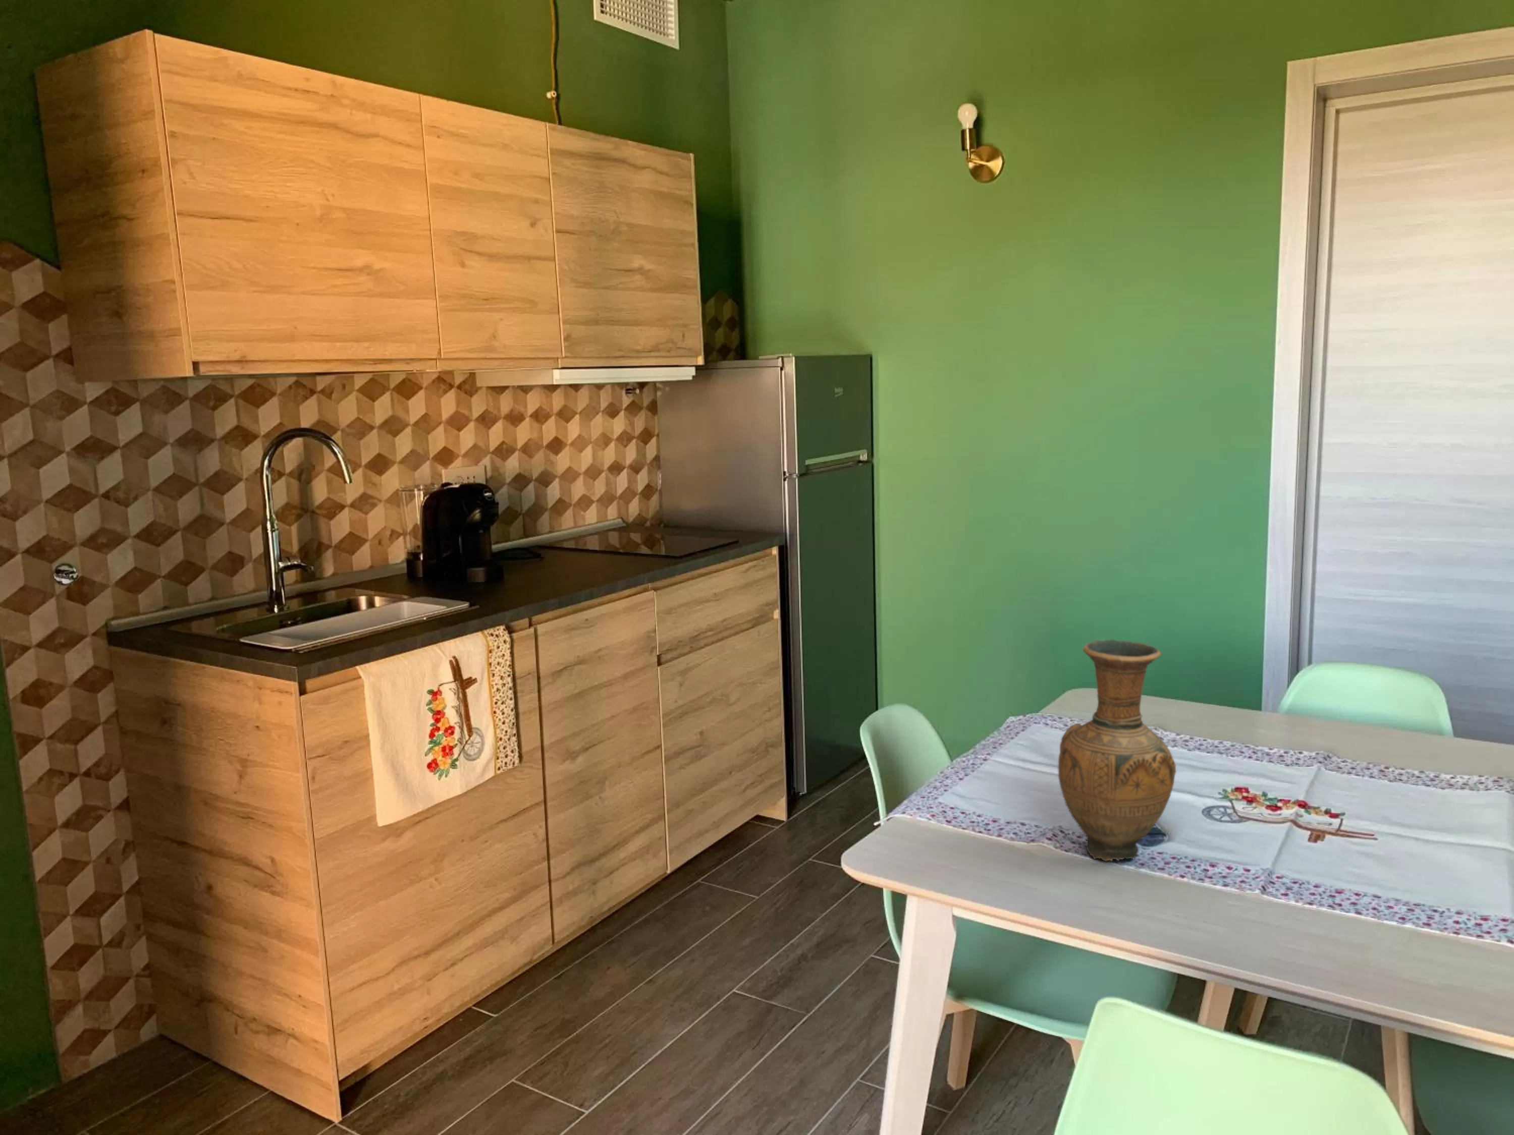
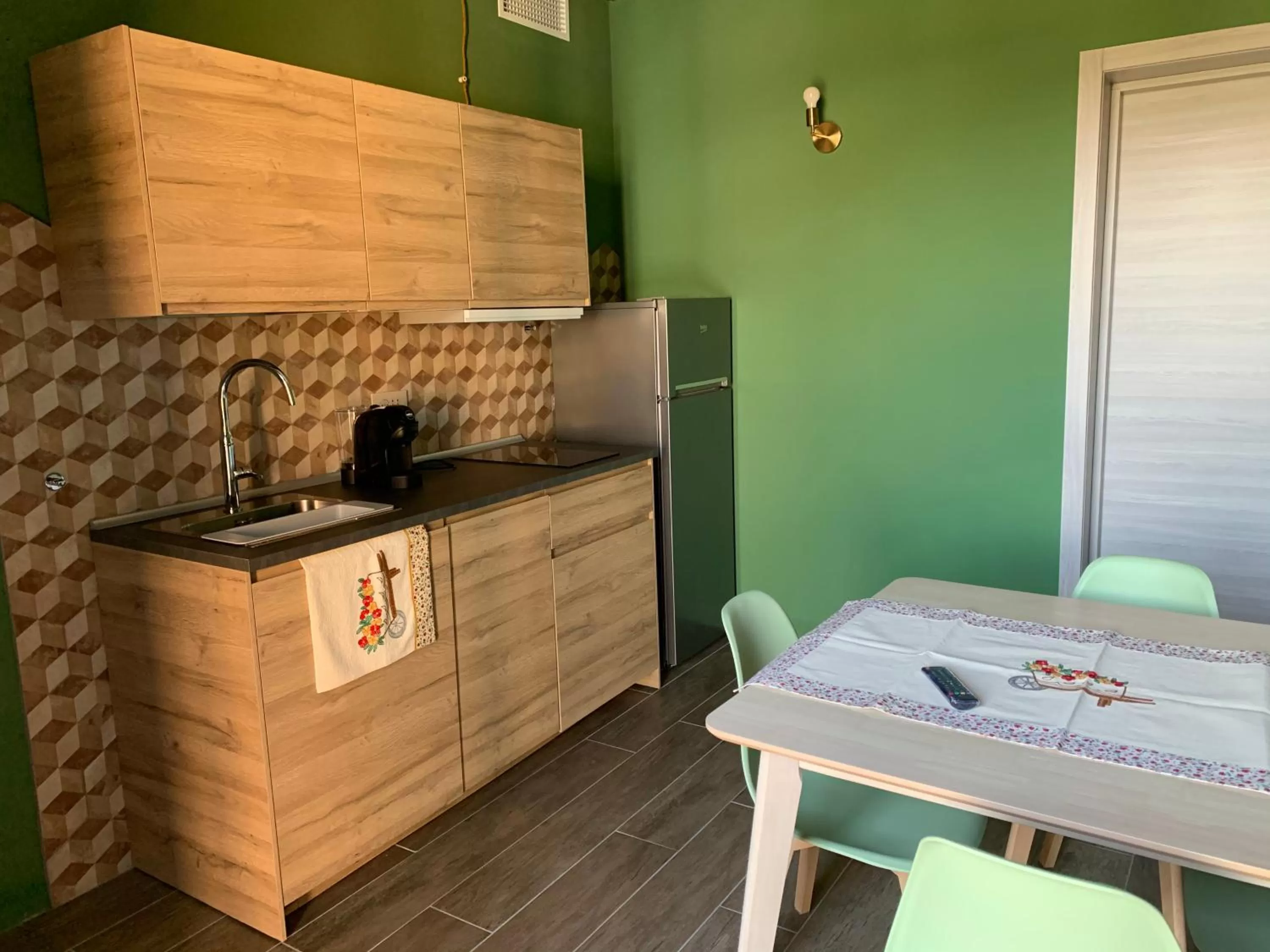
- vase [1057,639,1177,862]
